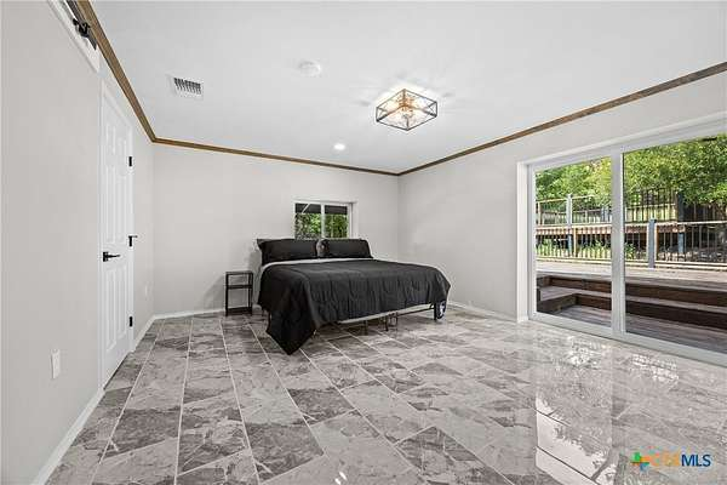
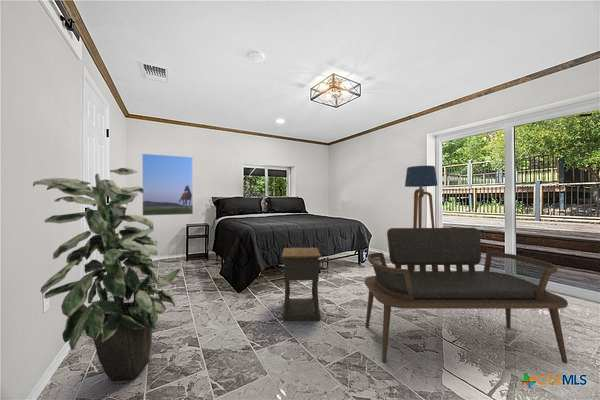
+ floor lamp [404,165,438,271]
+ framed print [141,153,194,217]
+ bench [363,227,569,364]
+ indoor plant [32,167,181,381]
+ nightstand [281,247,322,322]
